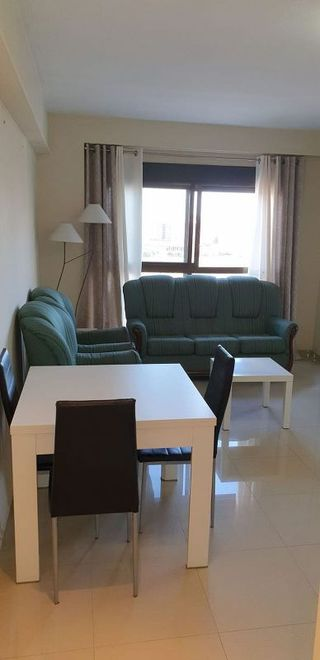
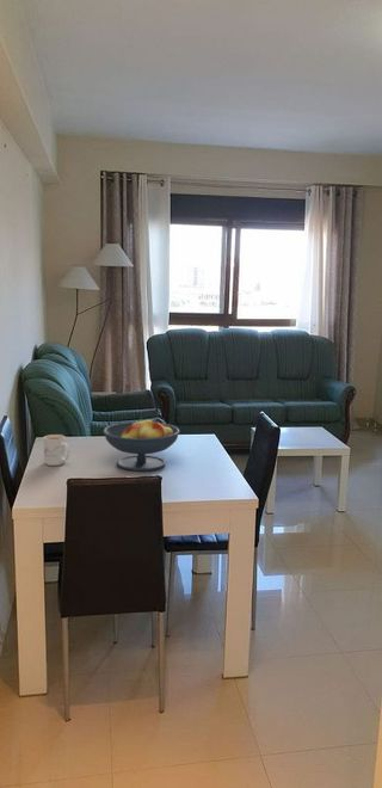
+ fruit bowl [101,418,181,472]
+ mug [43,433,70,467]
